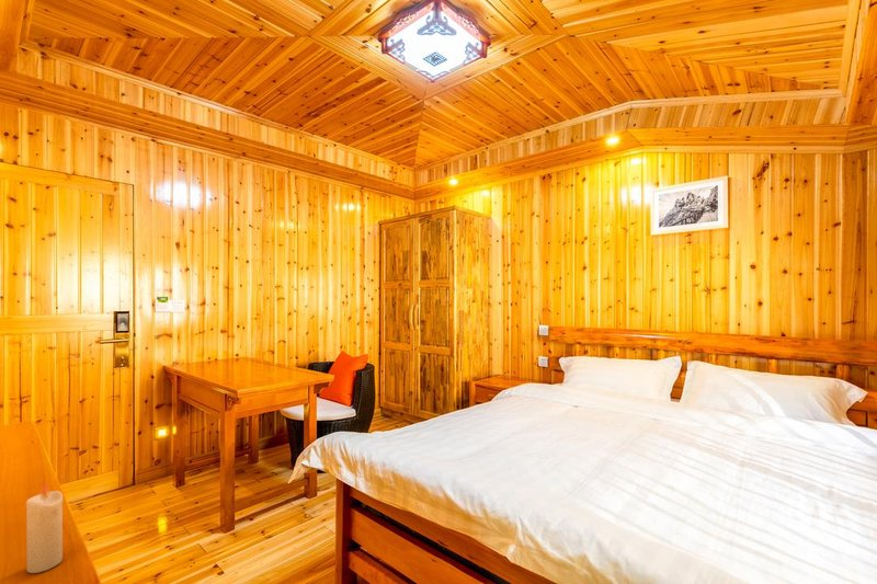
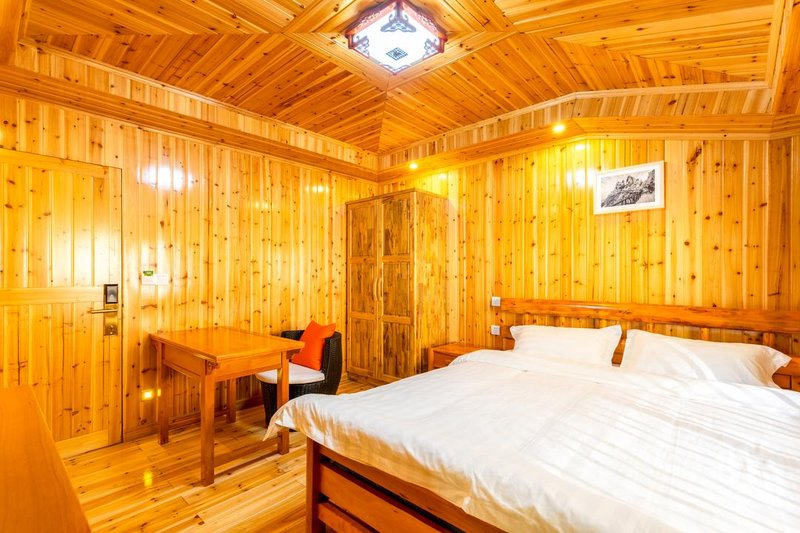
- candle [25,481,64,574]
